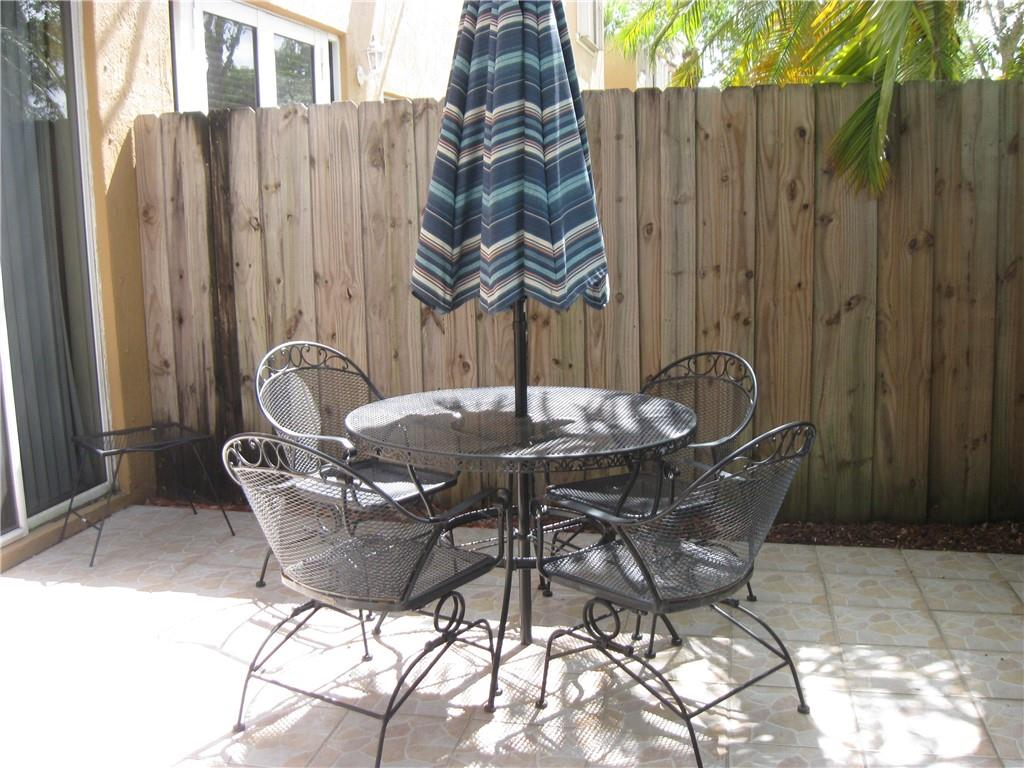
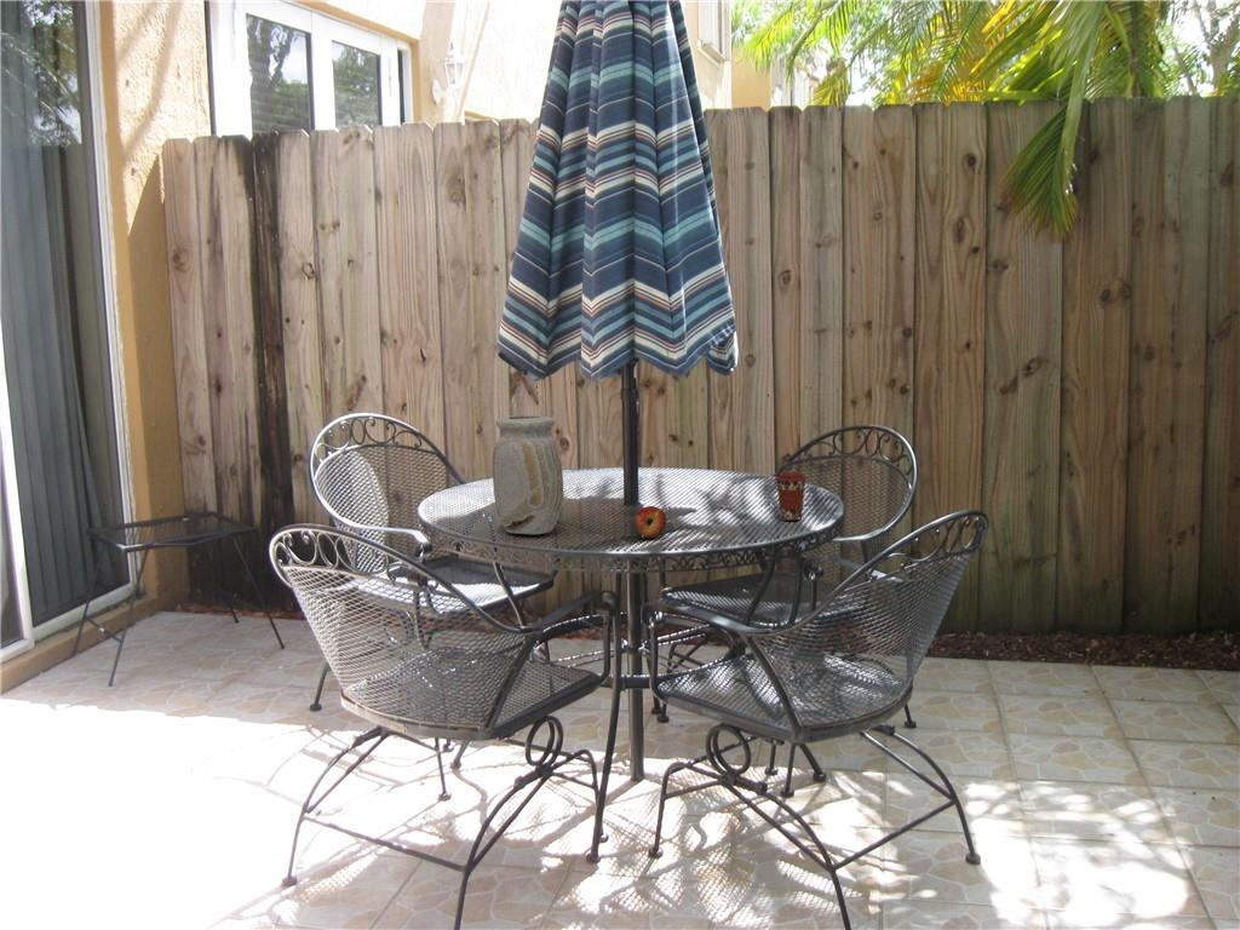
+ vase [492,414,564,535]
+ apple [635,505,667,539]
+ coffee cup [774,471,808,522]
